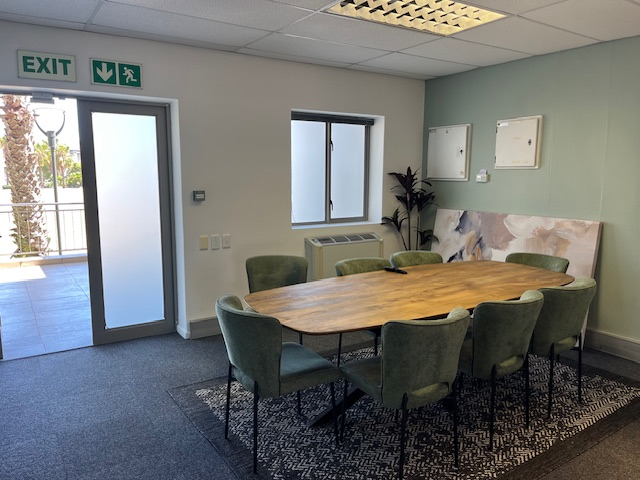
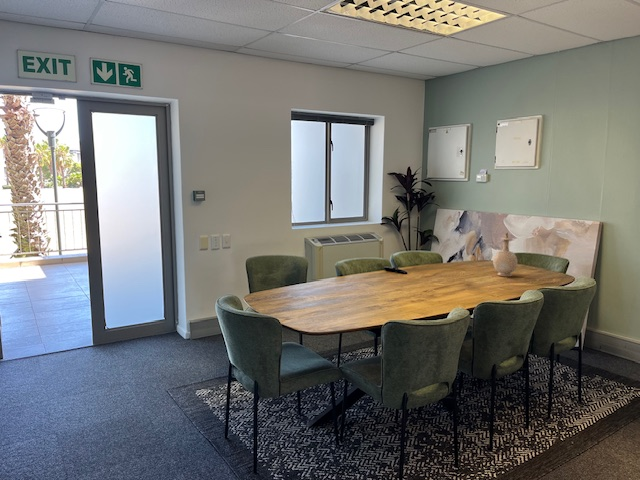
+ vase [492,231,518,277]
